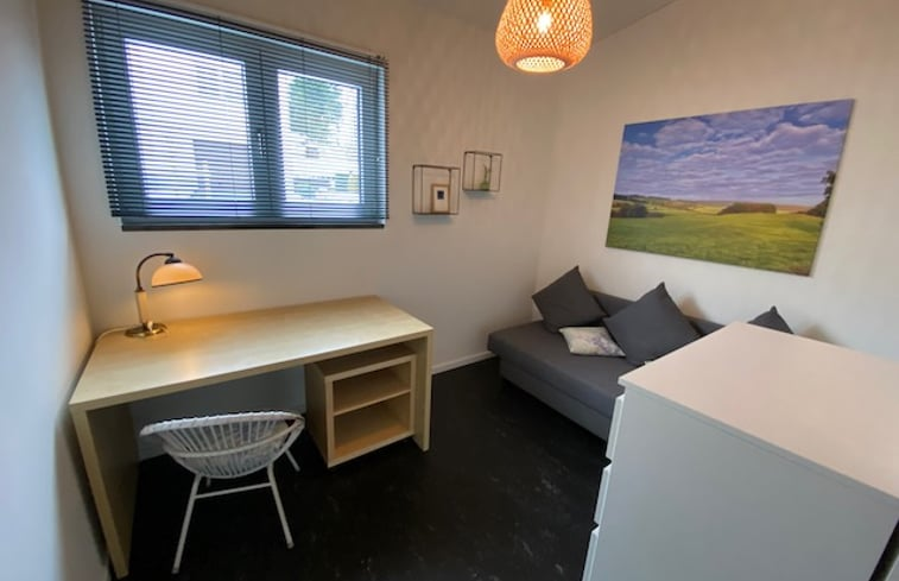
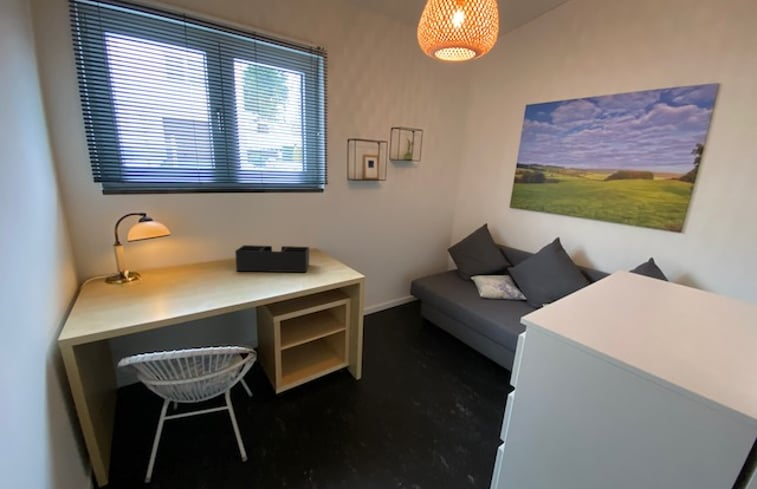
+ desk organizer [234,244,310,273]
